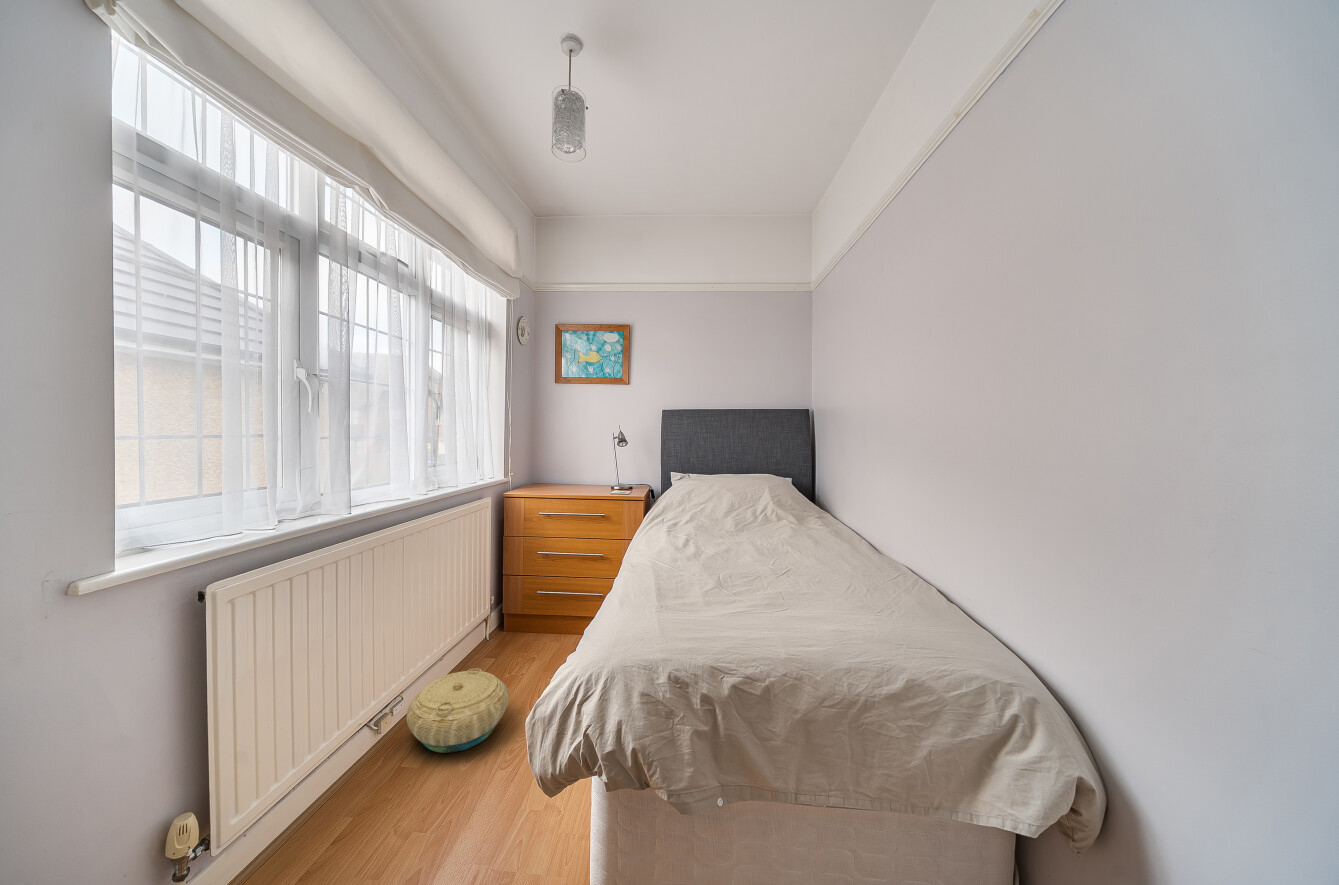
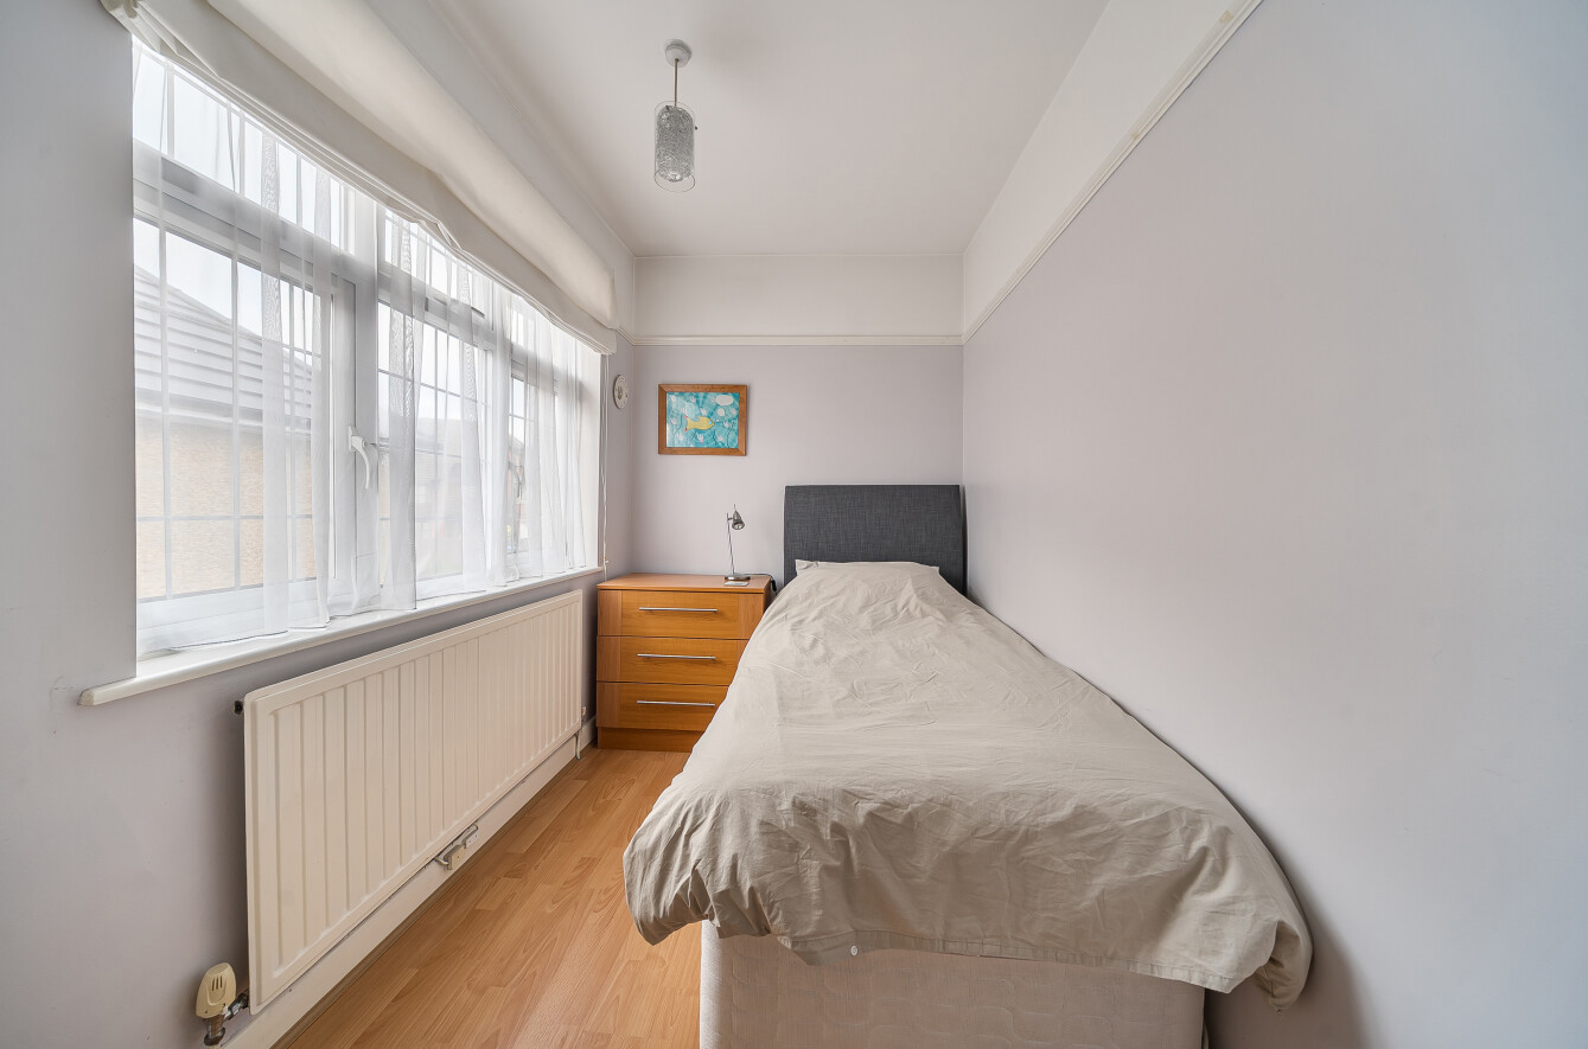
- basket [406,667,510,754]
